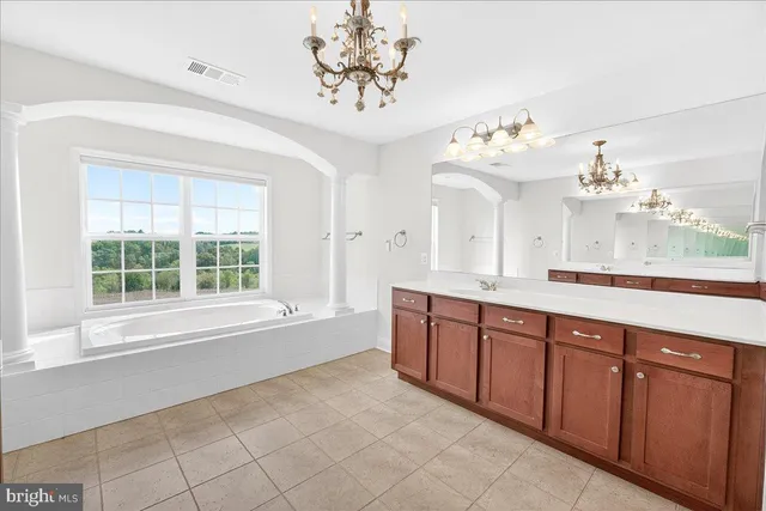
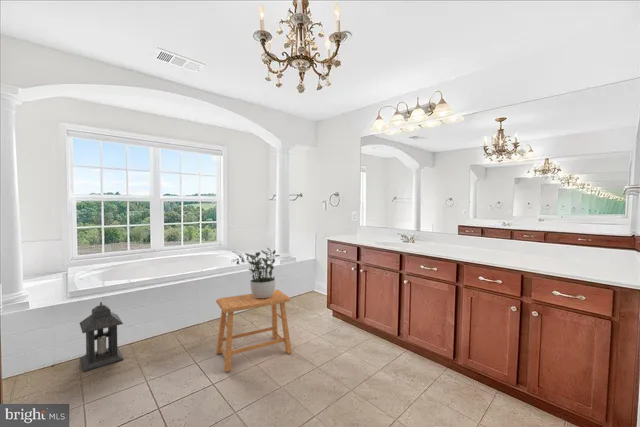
+ stool [215,289,293,373]
+ potted plant [244,247,281,298]
+ lantern [79,301,125,373]
